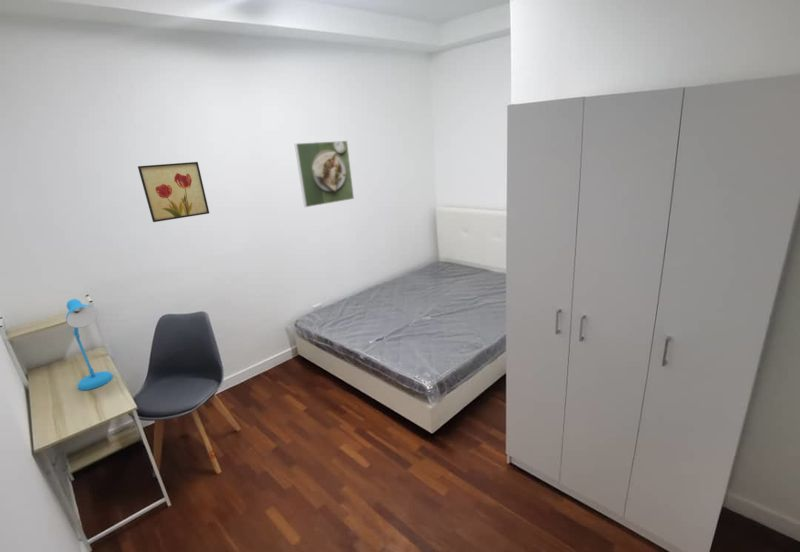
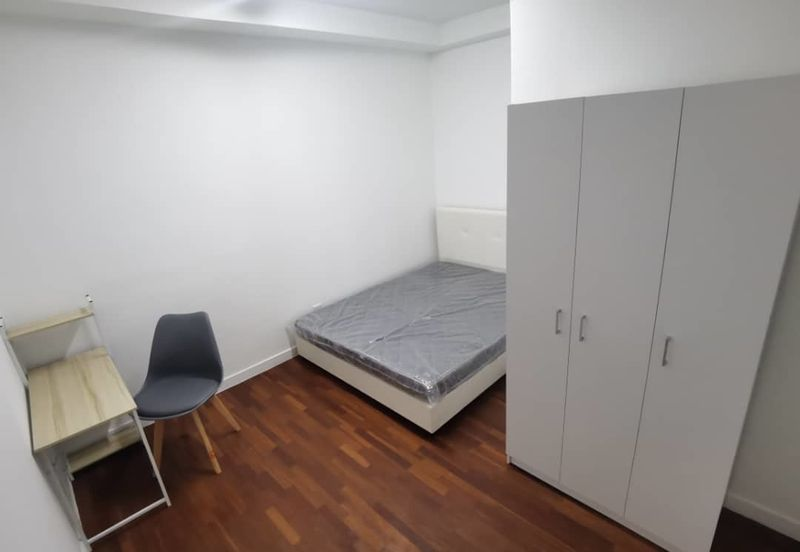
- wall art [137,161,210,223]
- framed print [294,140,355,208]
- desk lamp [65,298,114,391]
